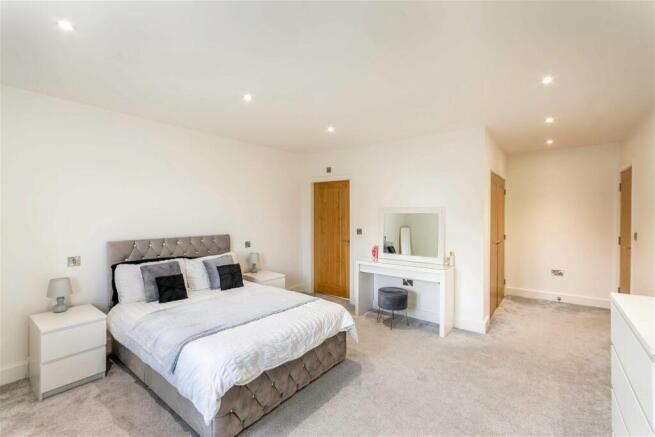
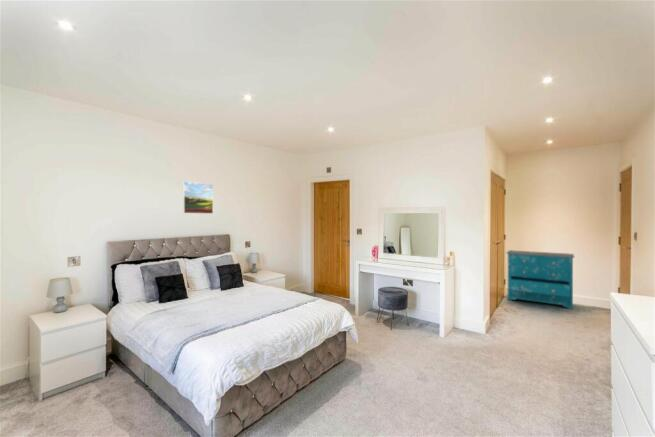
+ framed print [182,180,214,215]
+ dresser [505,249,575,310]
